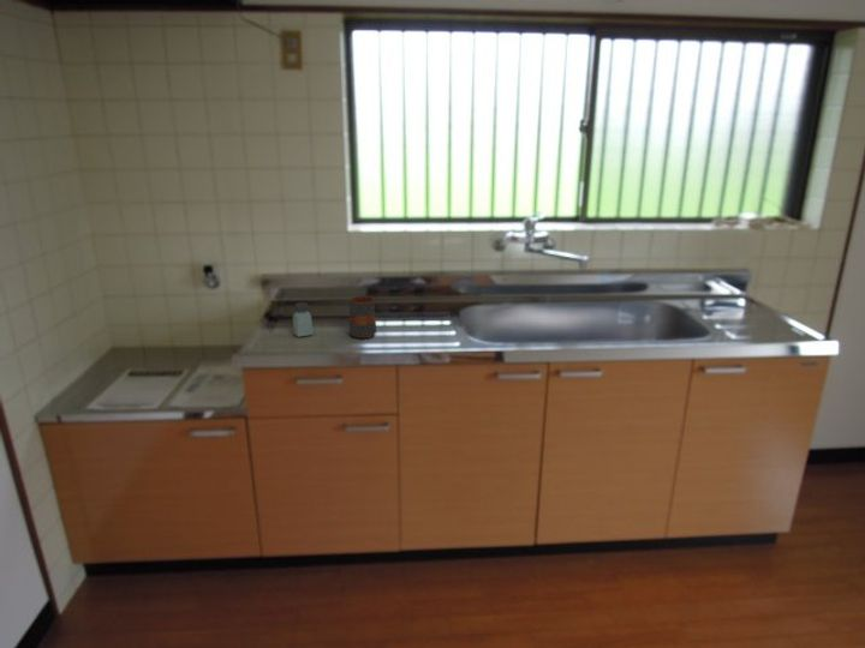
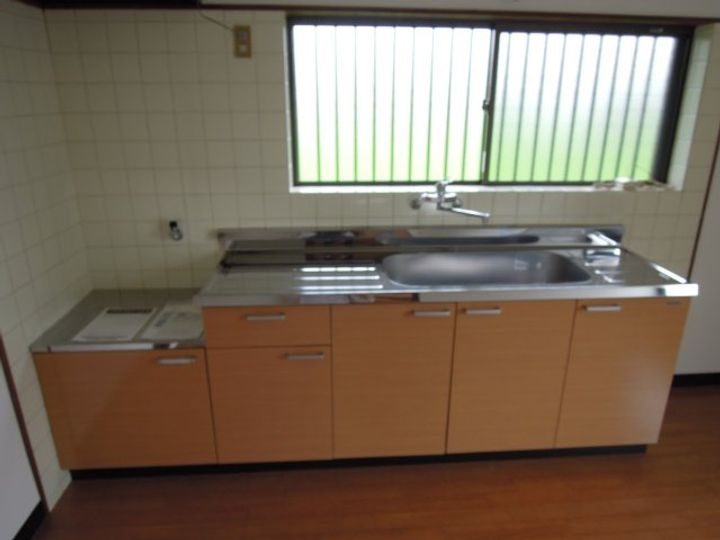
- saltshaker [292,301,314,338]
- mug [348,295,377,340]
